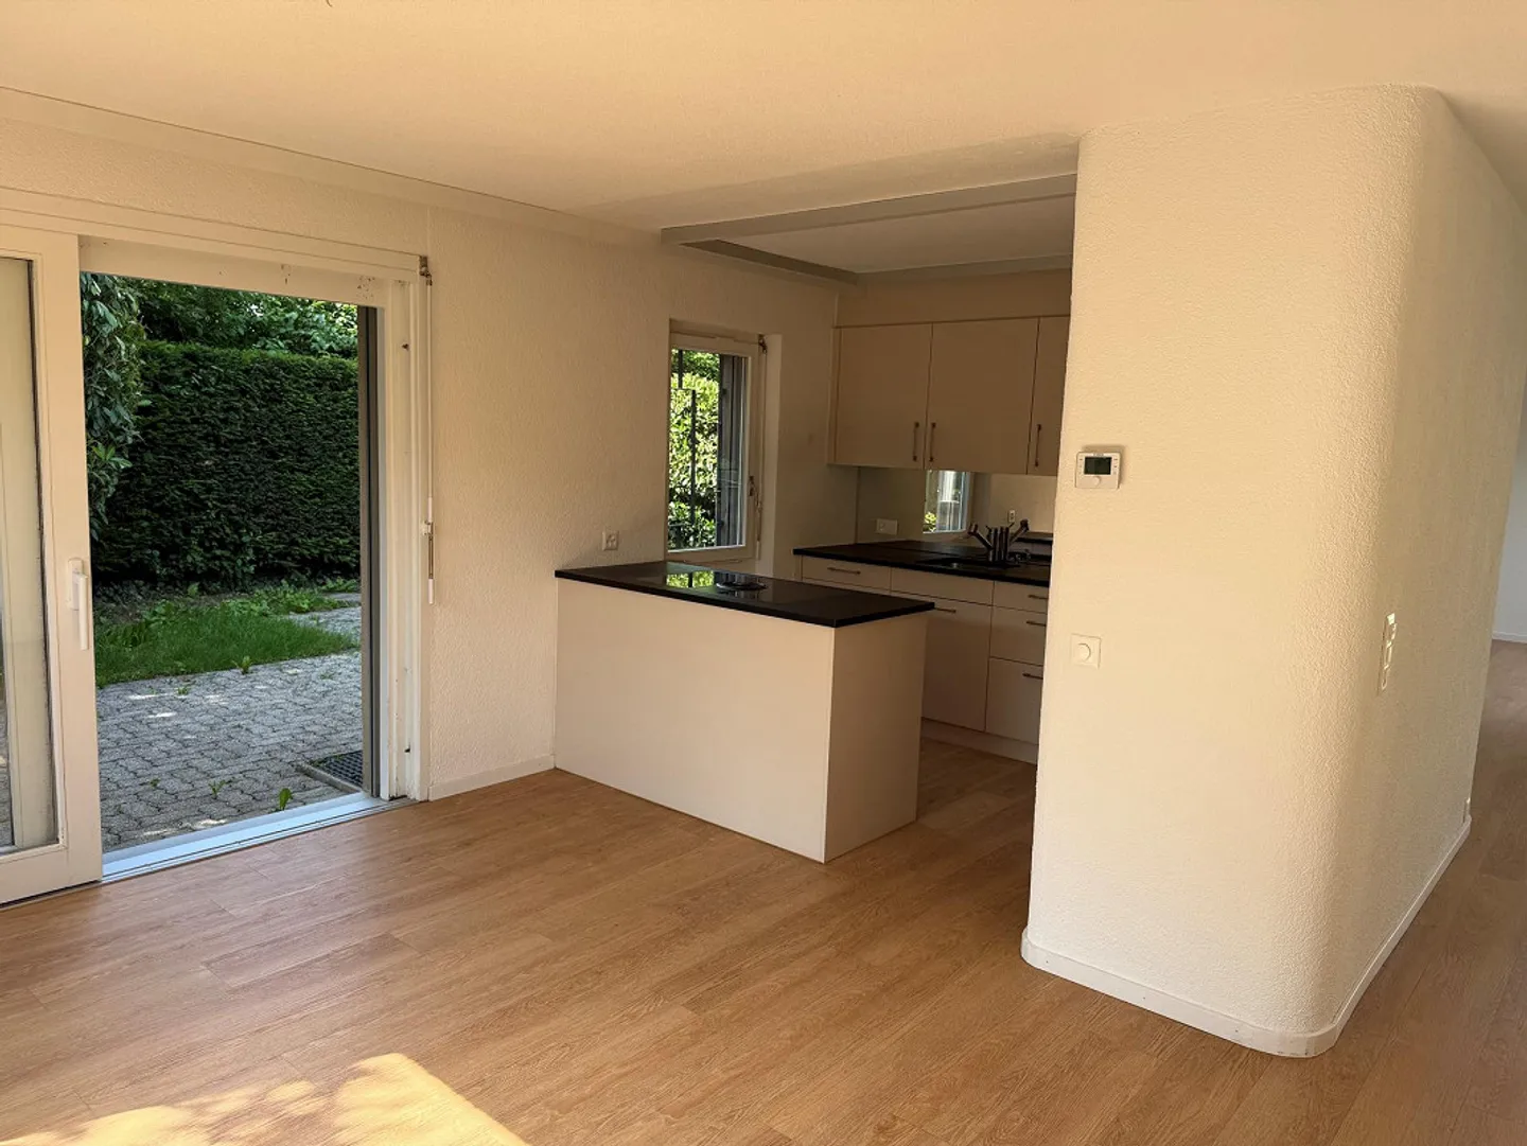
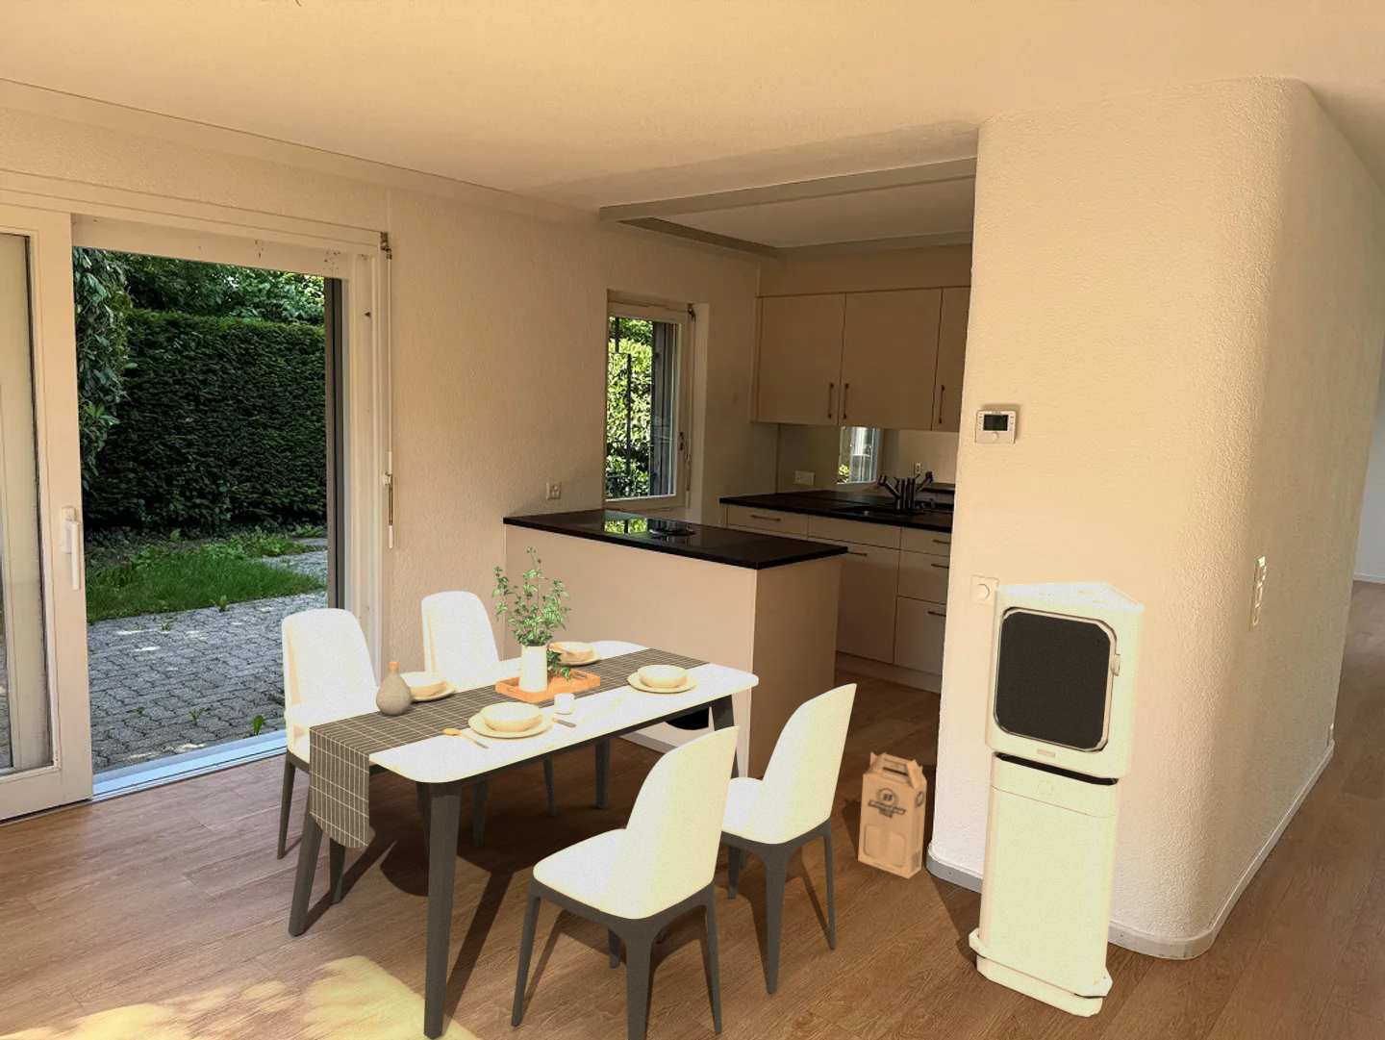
+ air purifier [969,581,1146,1018]
+ dining table [276,545,857,1040]
+ cardboard box [857,752,928,879]
